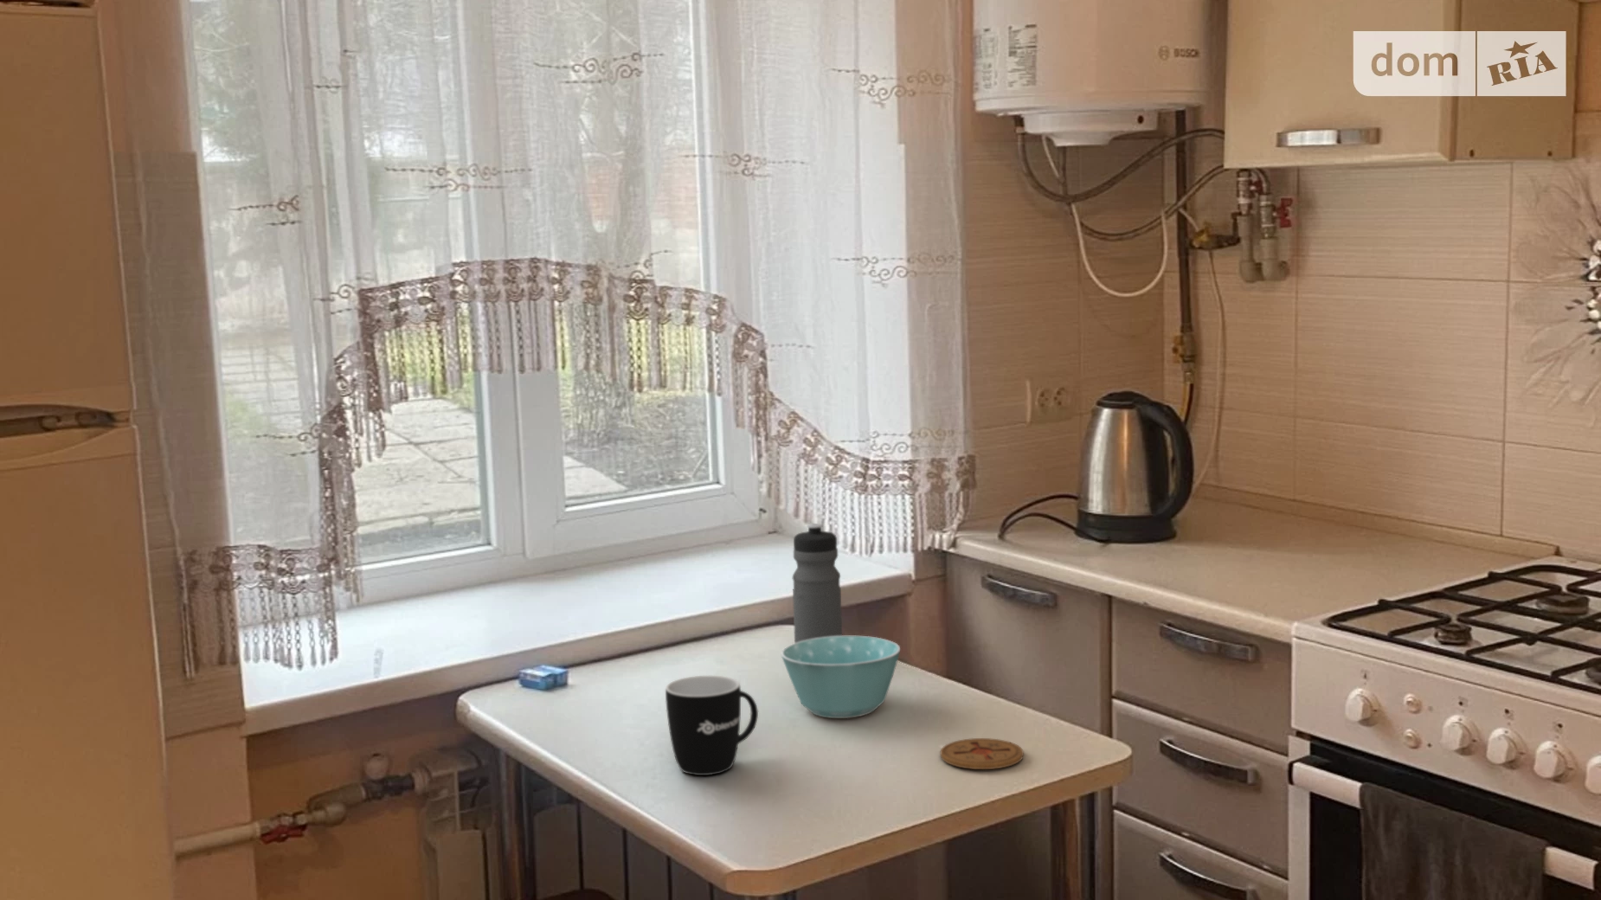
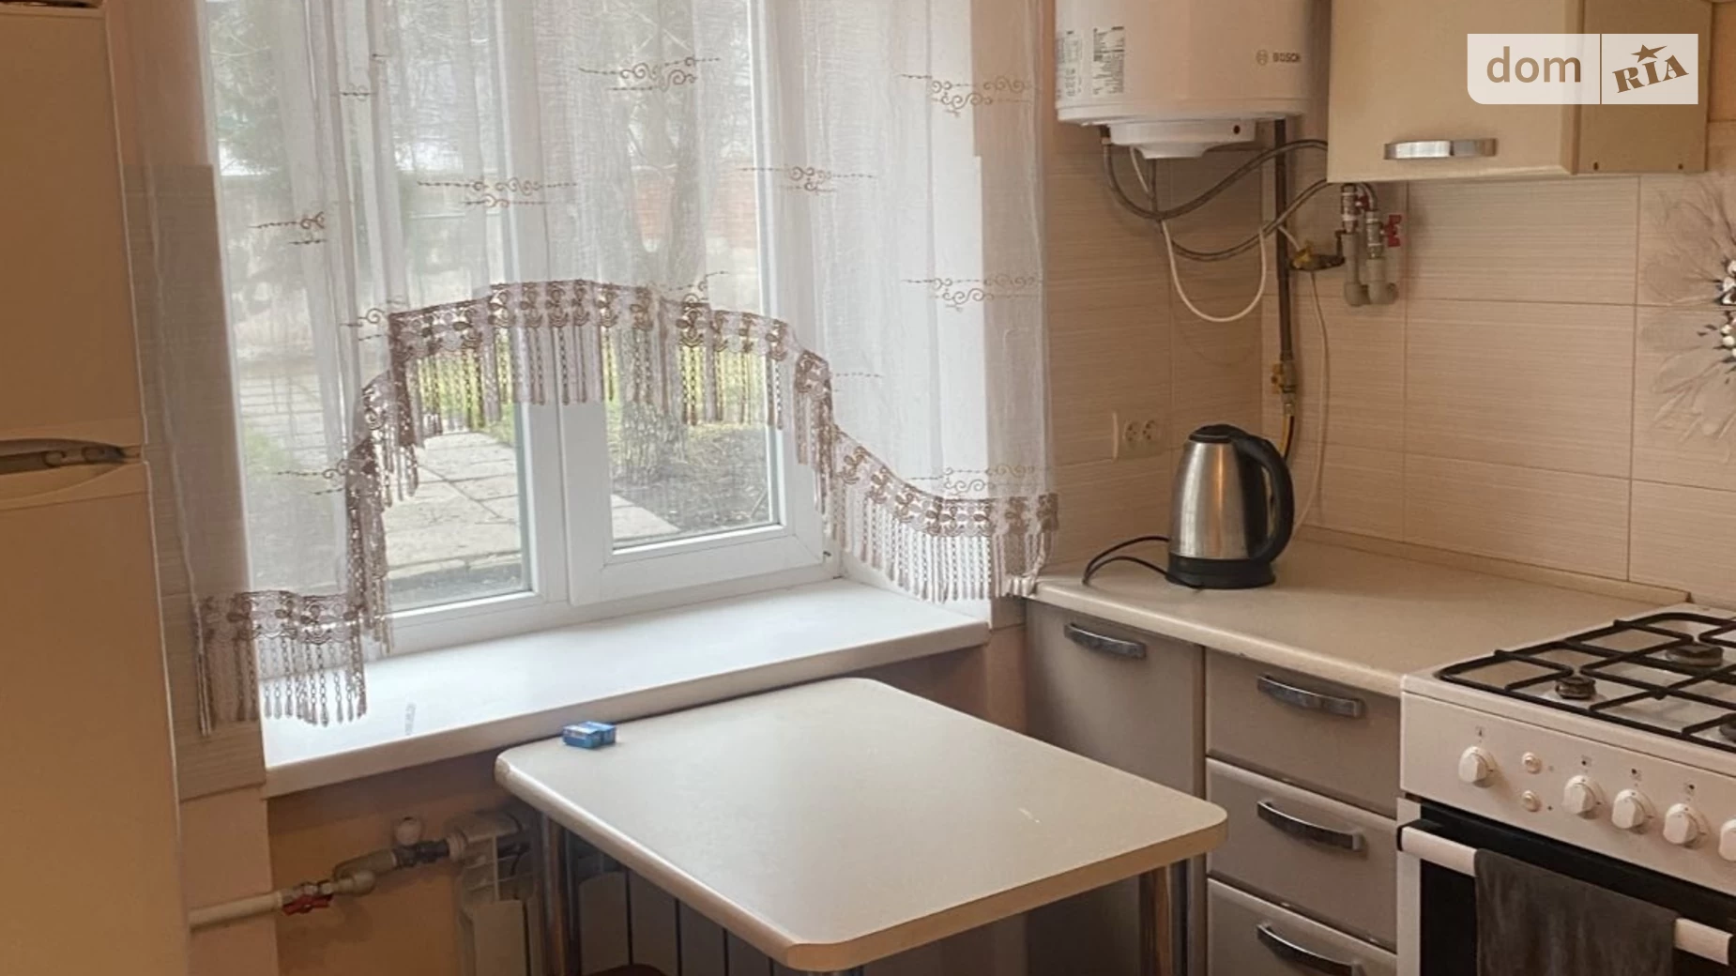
- mug [664,675,759,776]
- bowl [781,635,901,719]
- coaster [940,737,1025,770]
- water bottle [792,523,843,643]
